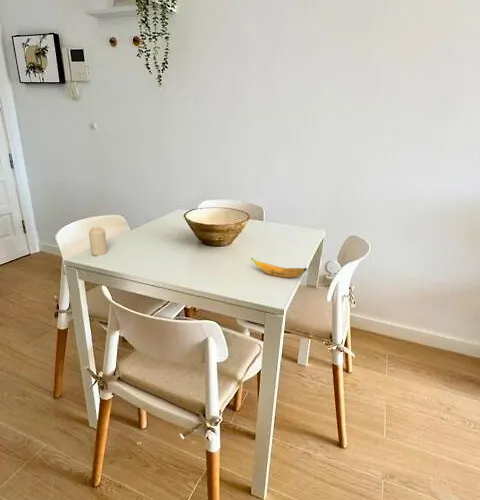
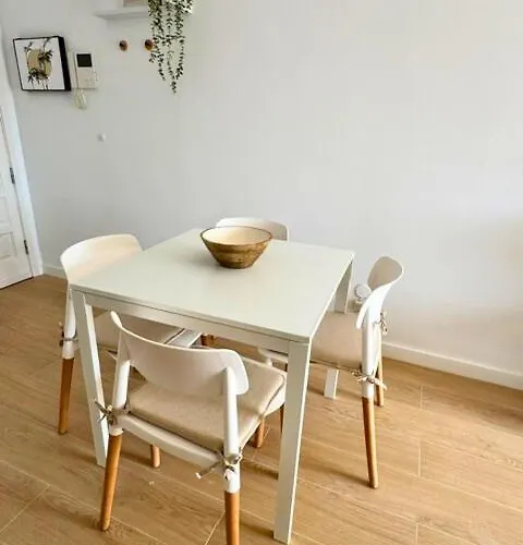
- banana [250,257,308,279]
- candle [88,226,108,257]
